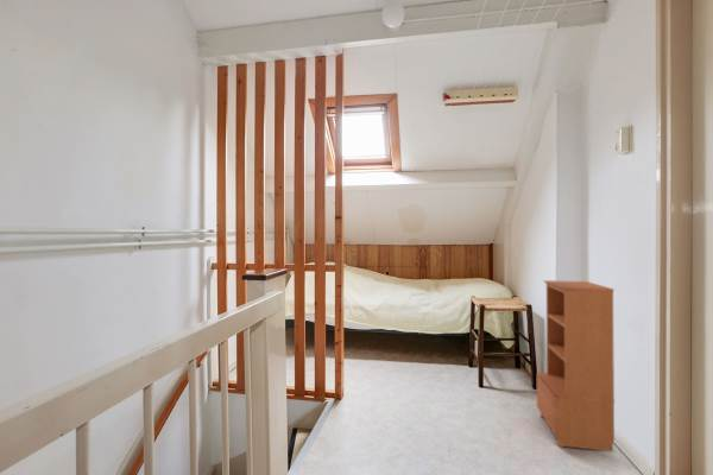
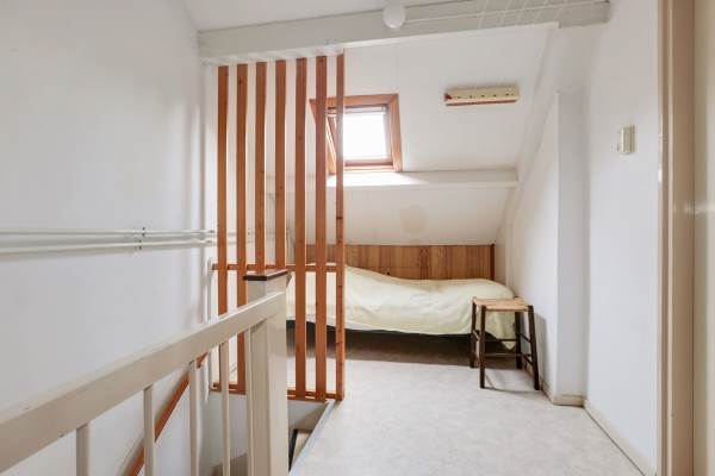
- bookcase [536,279,616,452]
